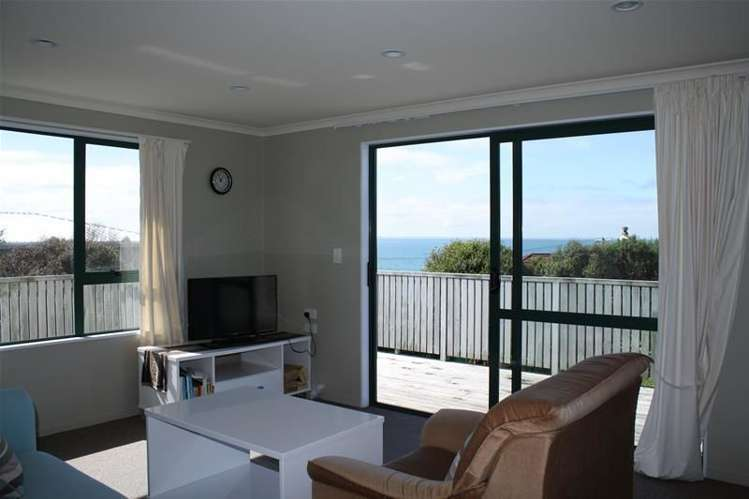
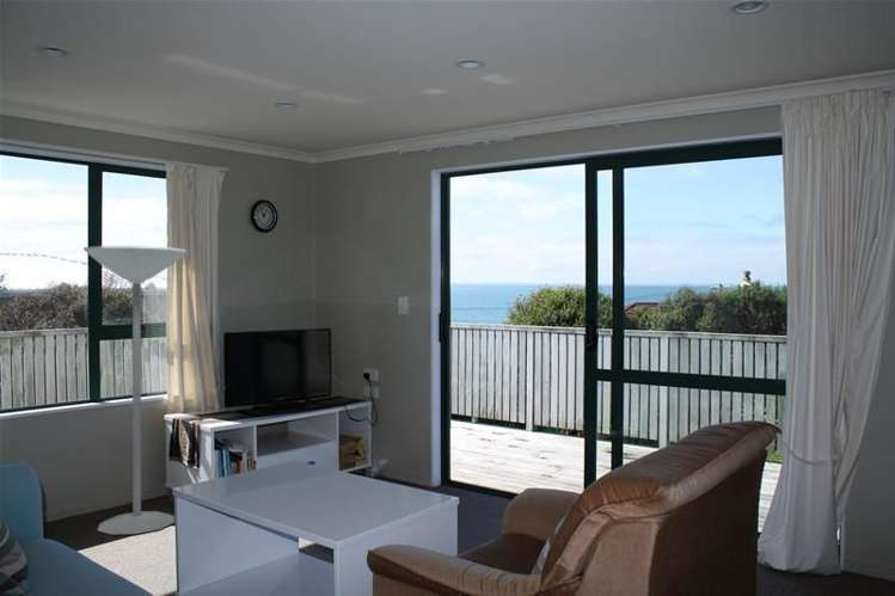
+ floor lamp [82,245,188,535]
